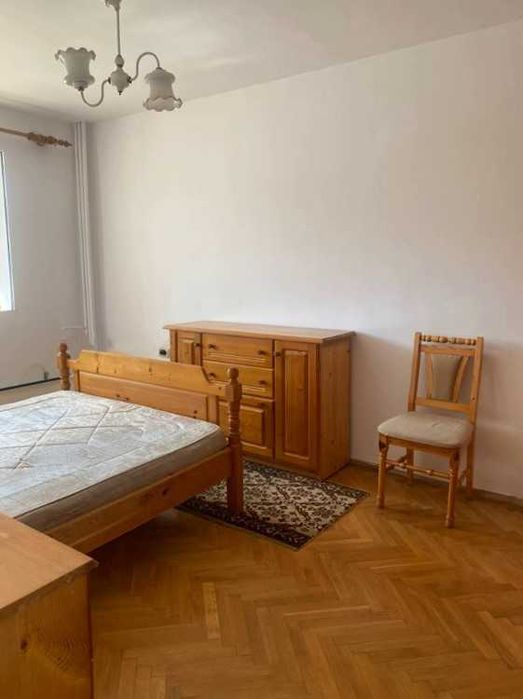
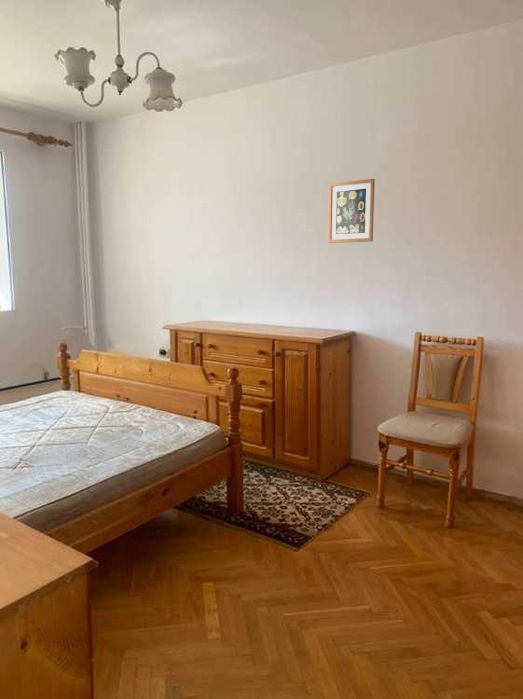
+ wall art [327,178,376,244]
